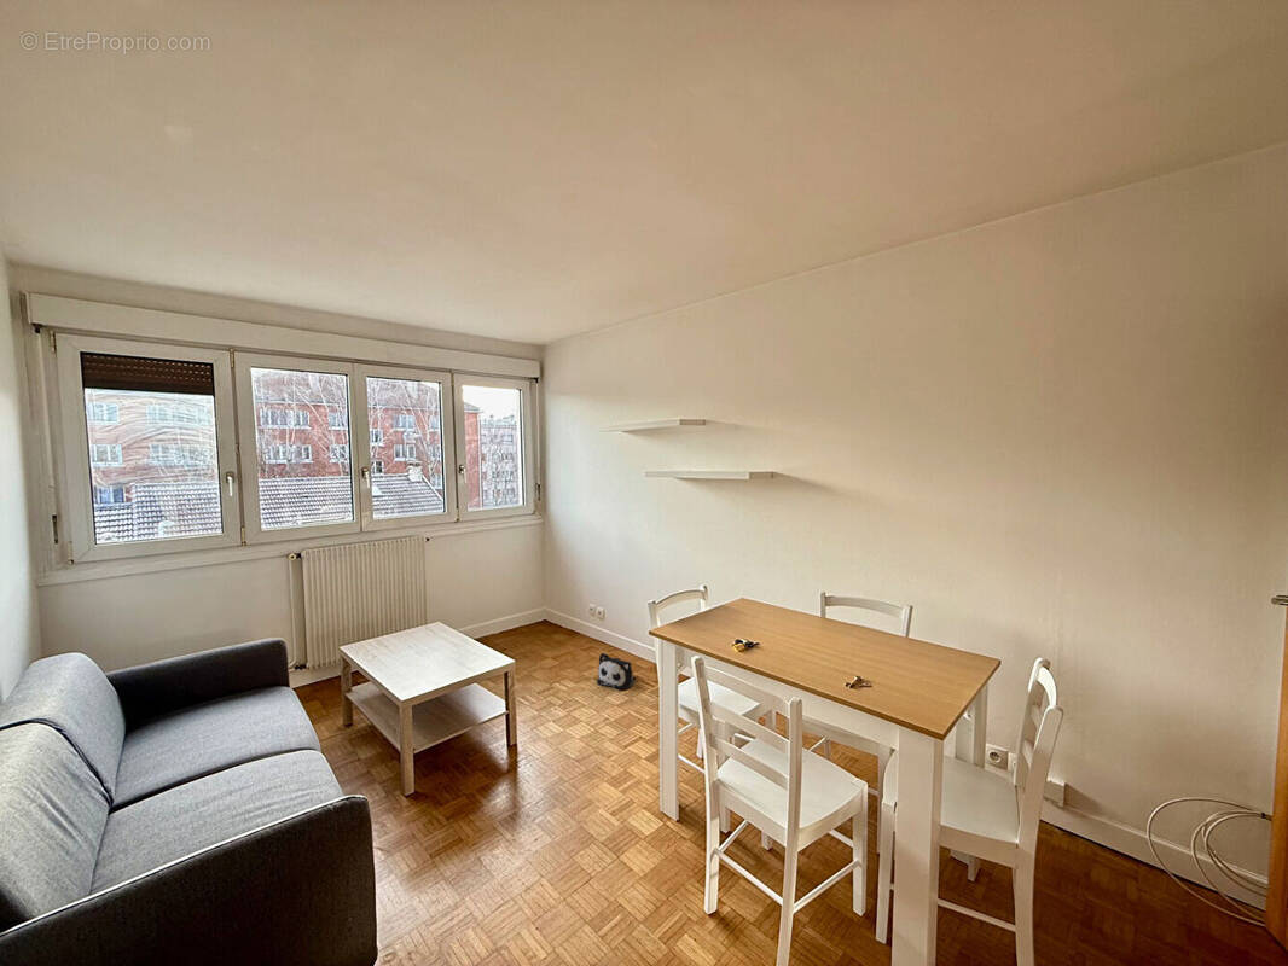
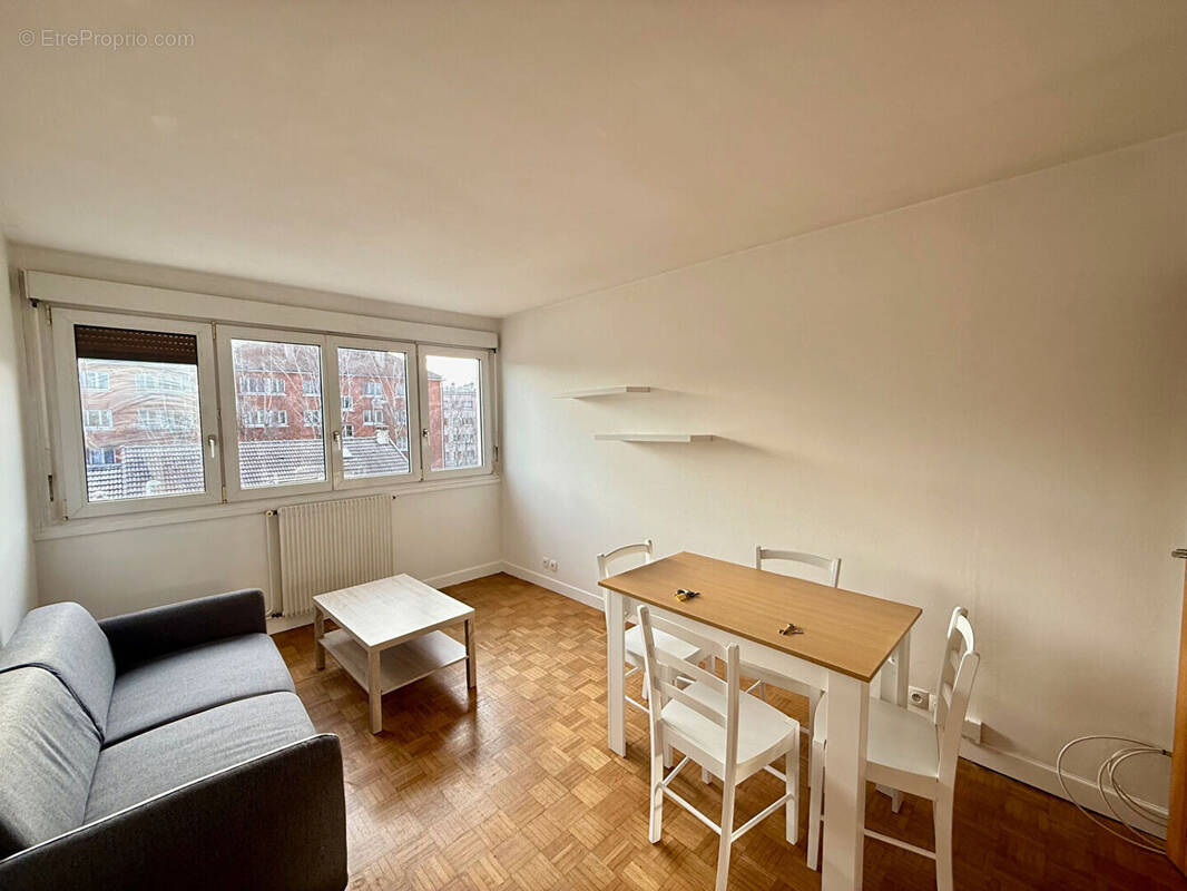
- plush toy [596,652,637,691]
